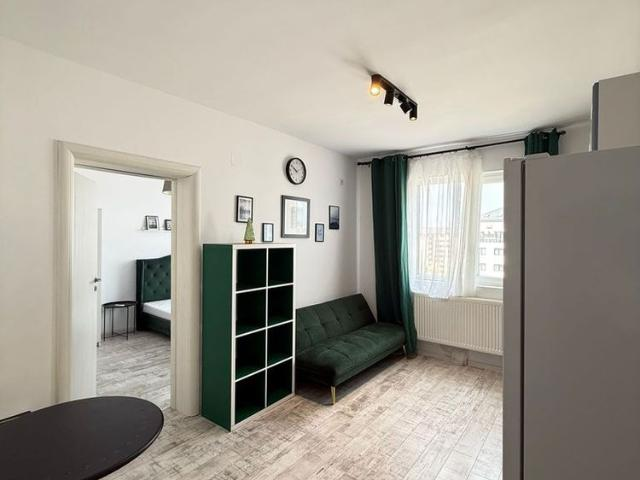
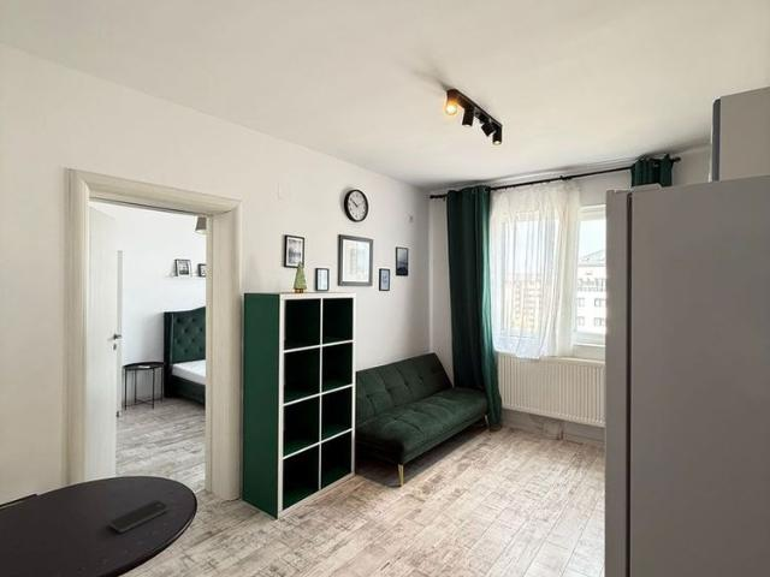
+ smartphone [109,499,170,534]
